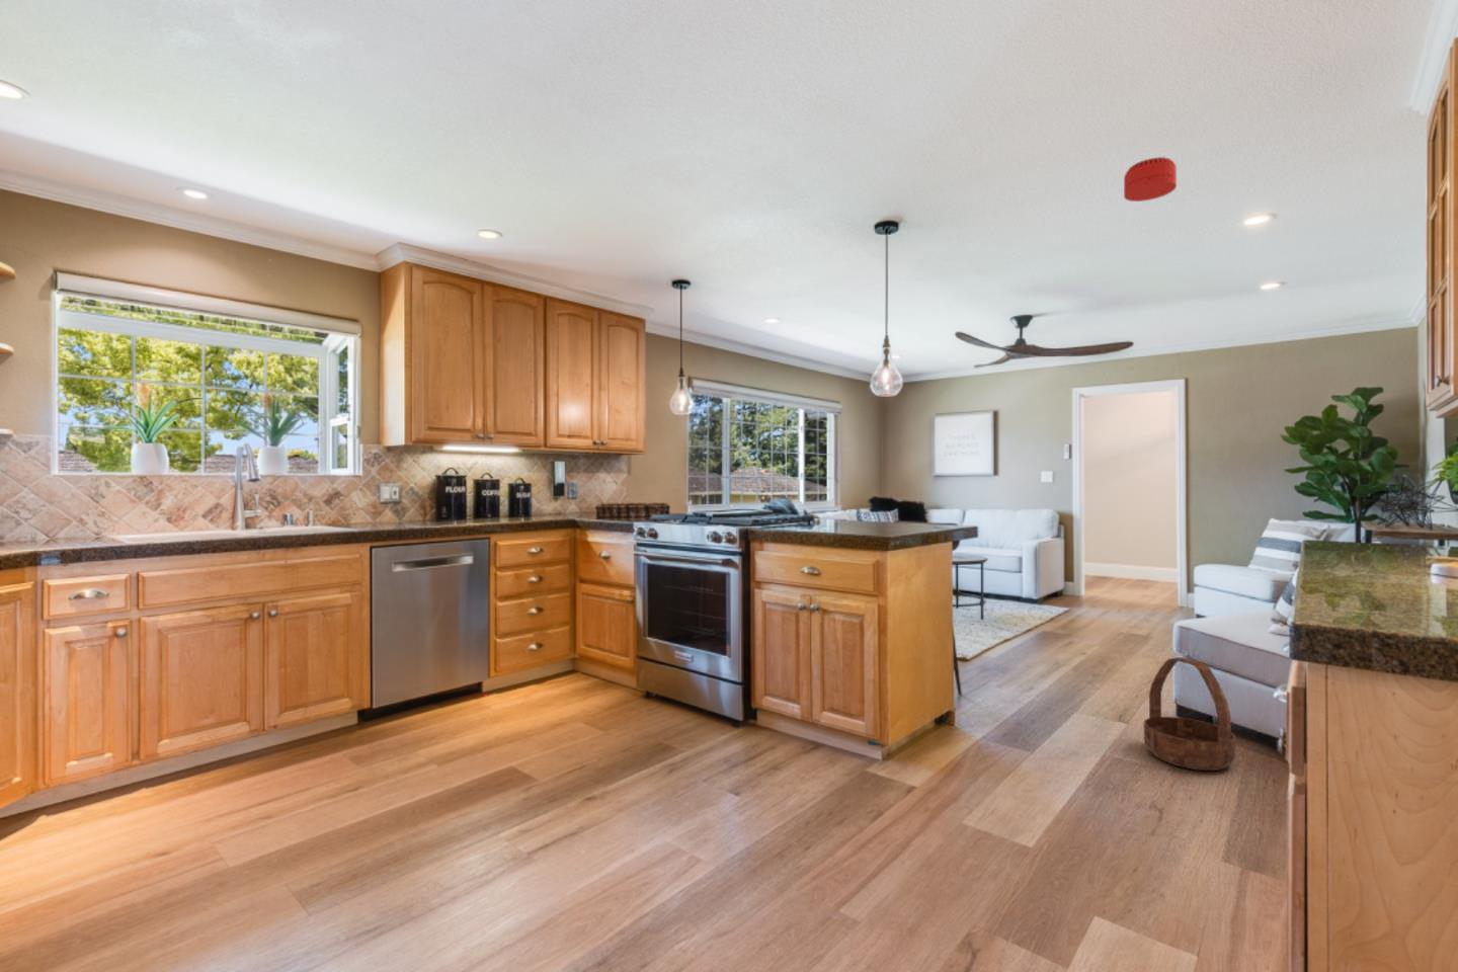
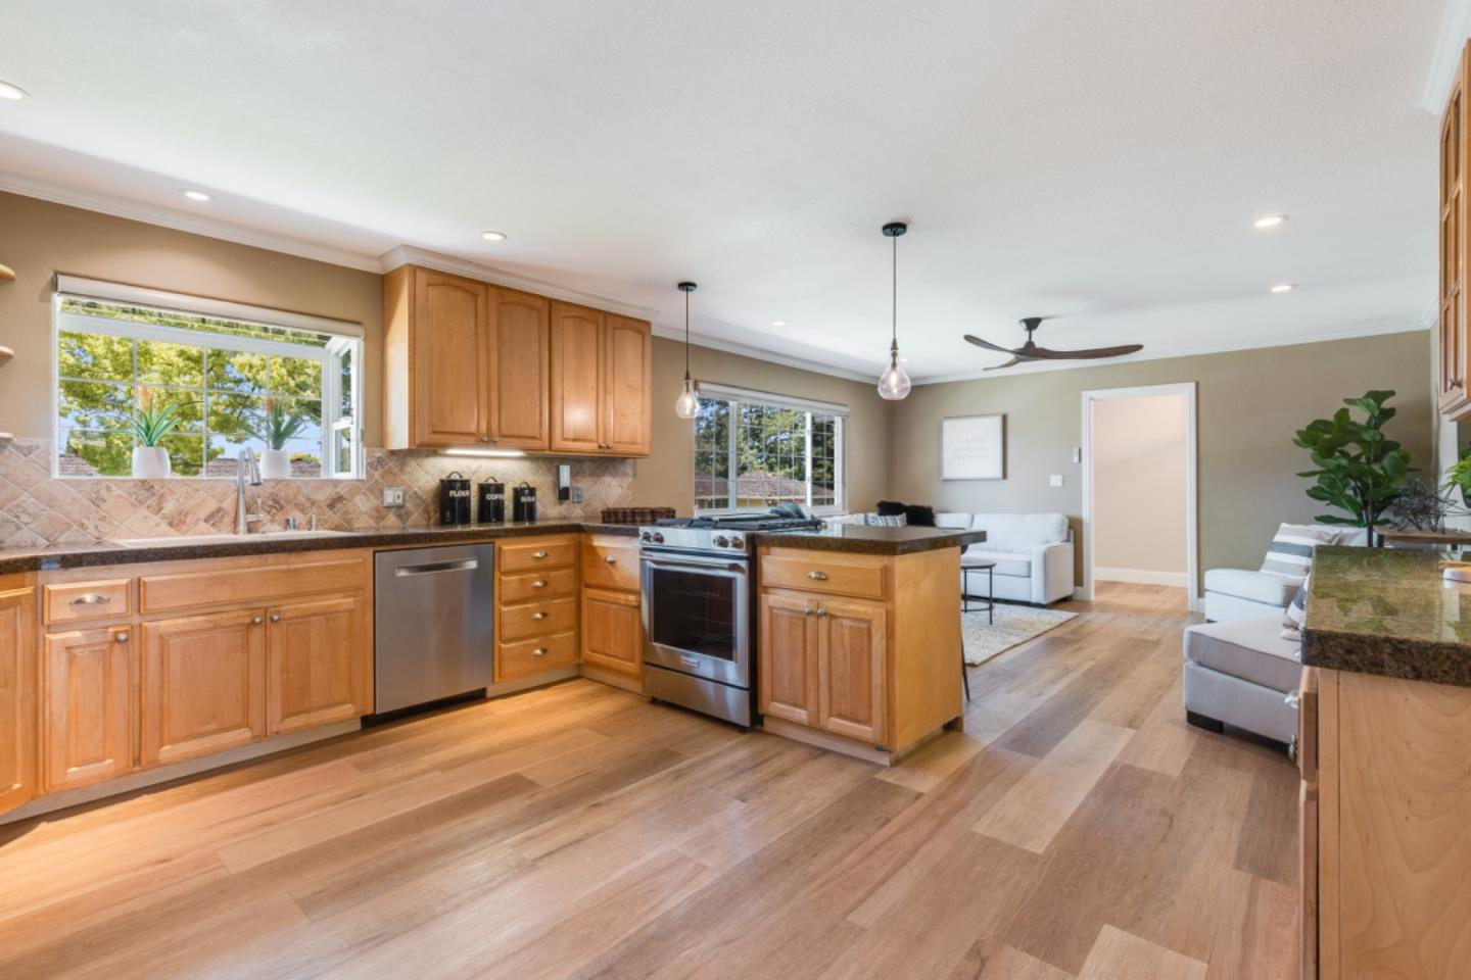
- basket [1143,656,1238,771]
- smoke detector [1123,156,1177,203]
